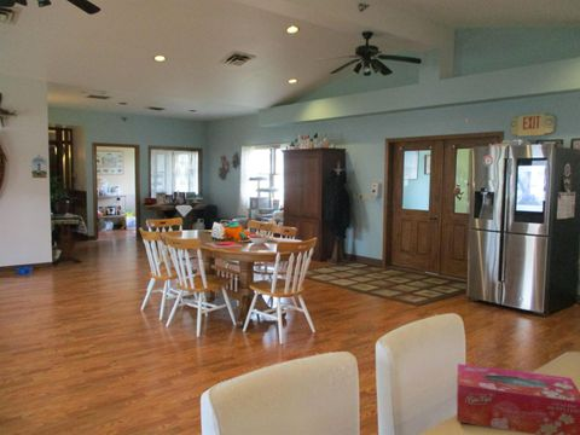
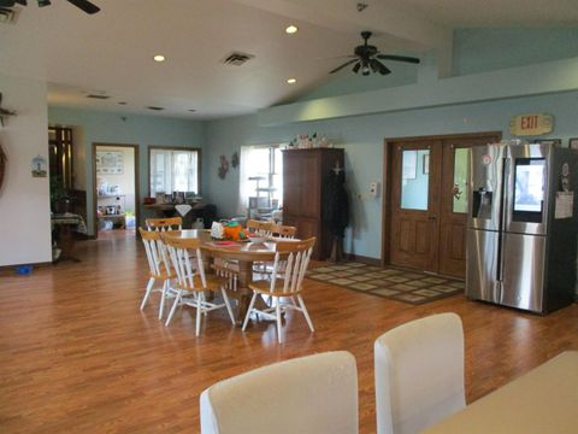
- tissue box [456,362,580,435]
